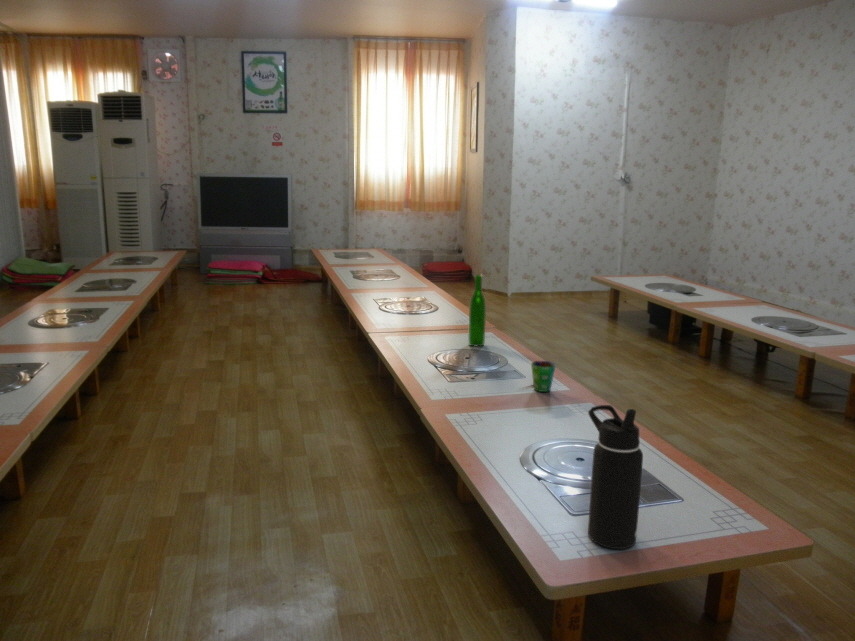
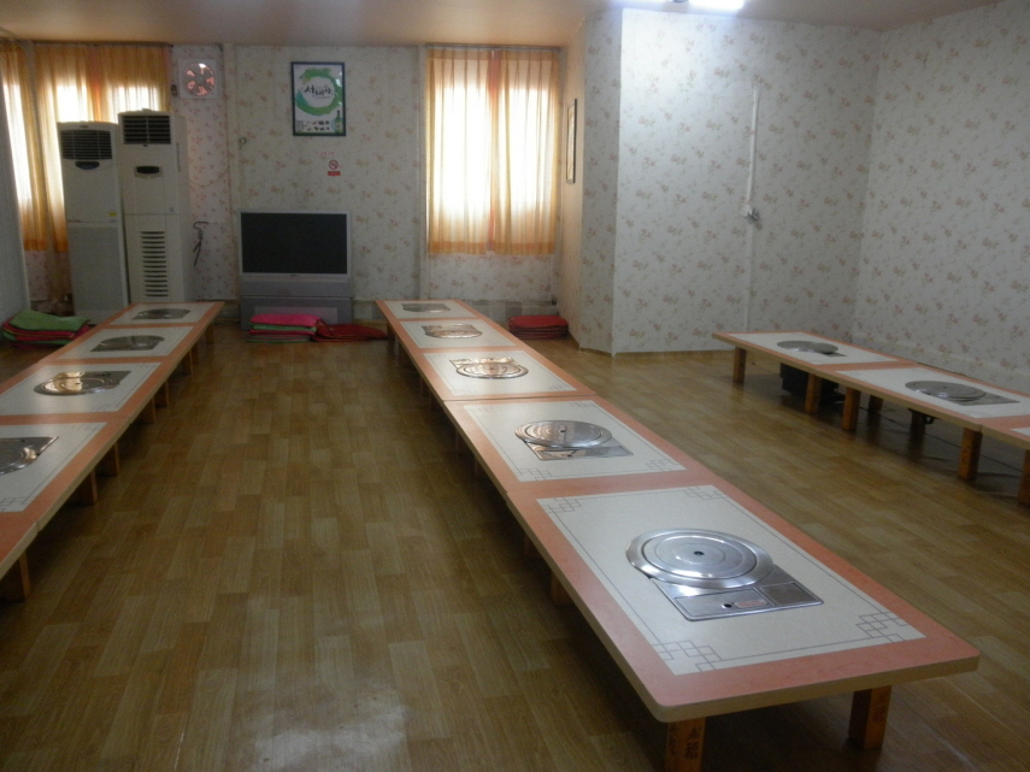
- wine bottle [467,274,487,347]
- cup [530,360,557,393]
- water bottle [587,404,644,550]
